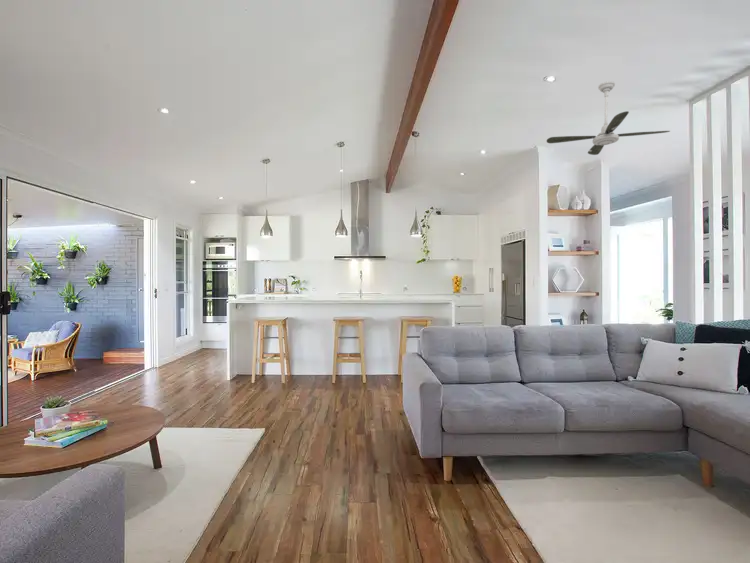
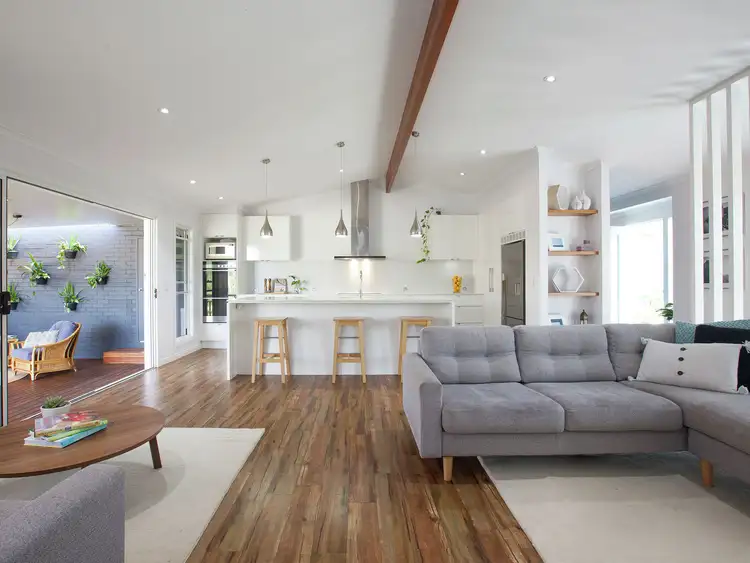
- ceiling fan [546,80,671,156]
